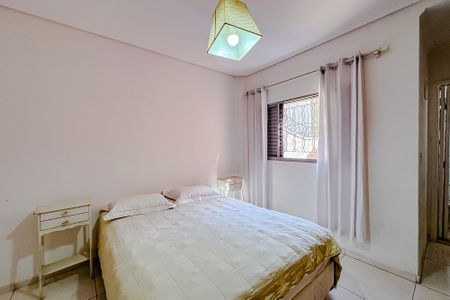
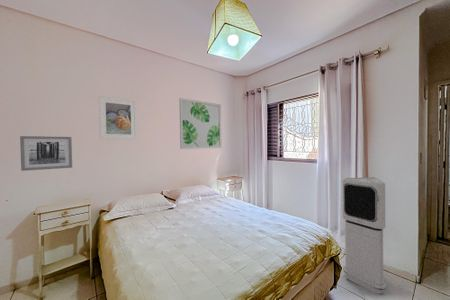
+ wall art [19,135,73,172]
+ wall art [178,97,223,150]
+ air purifier [341,176,387,295]
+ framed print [98,95,138,141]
